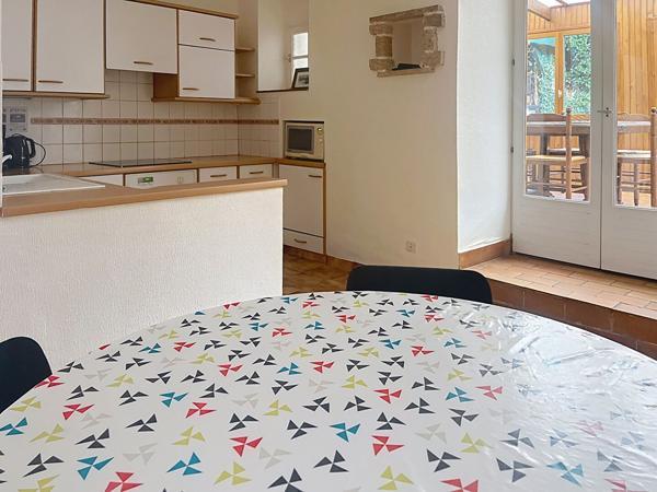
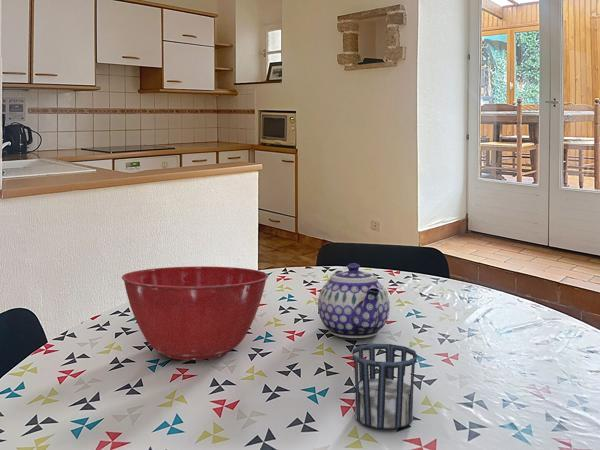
+ mixing bowl [121,265,269,361]
+ cup [351,343,418,430]
+ teapot [317,262,391,339]
